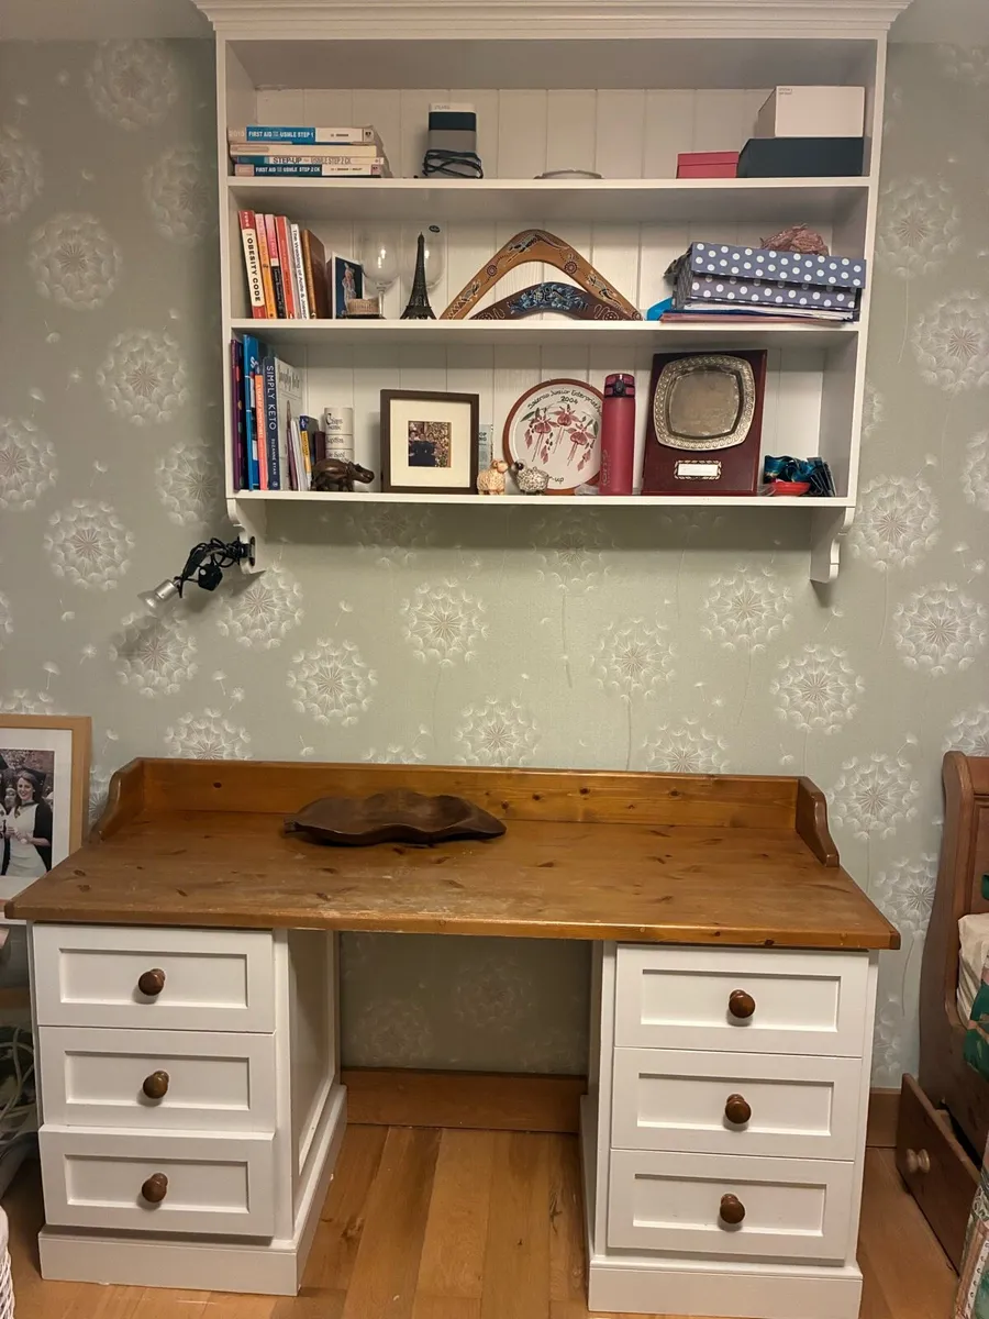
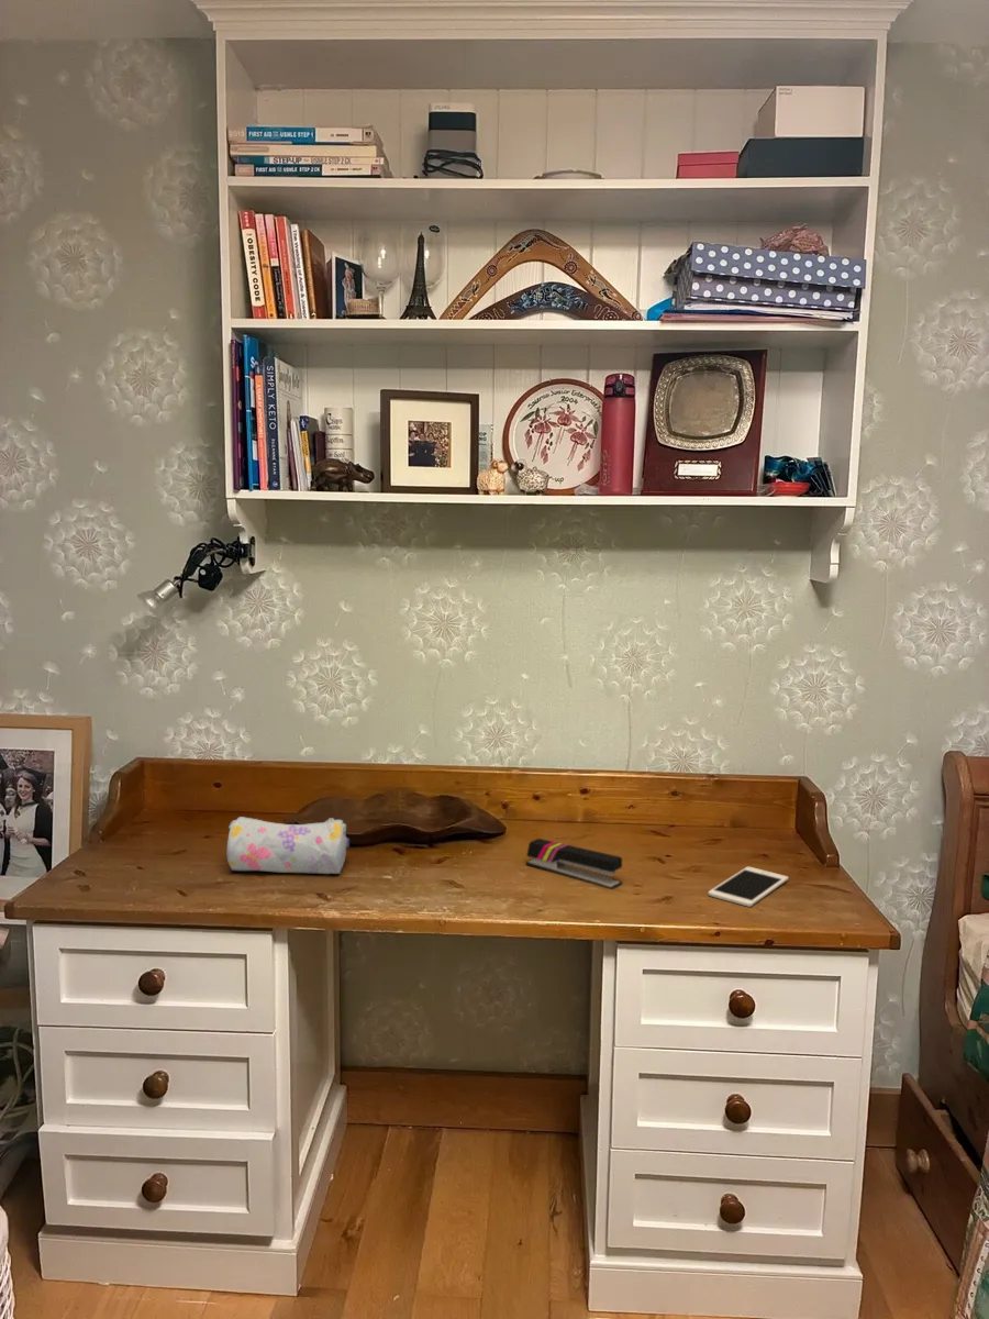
+ pencil case [226,816,351,875]
+ cell phone [708,866,789,908]
+ stapler [525,838,624,890]
